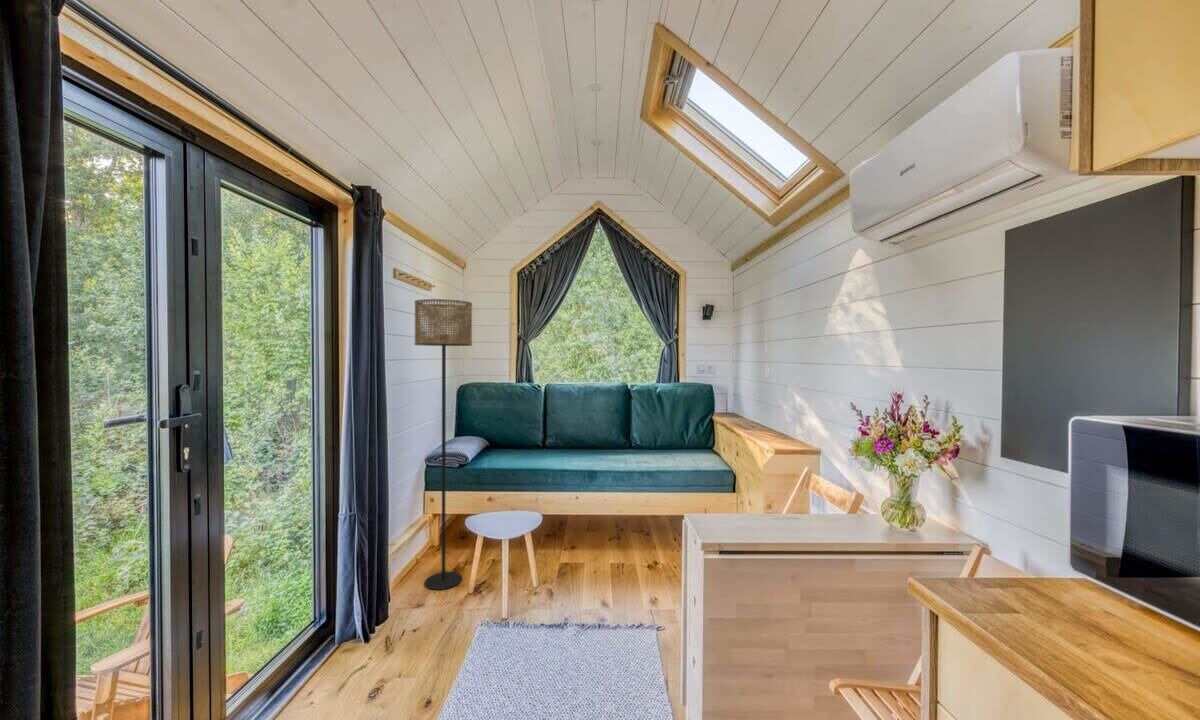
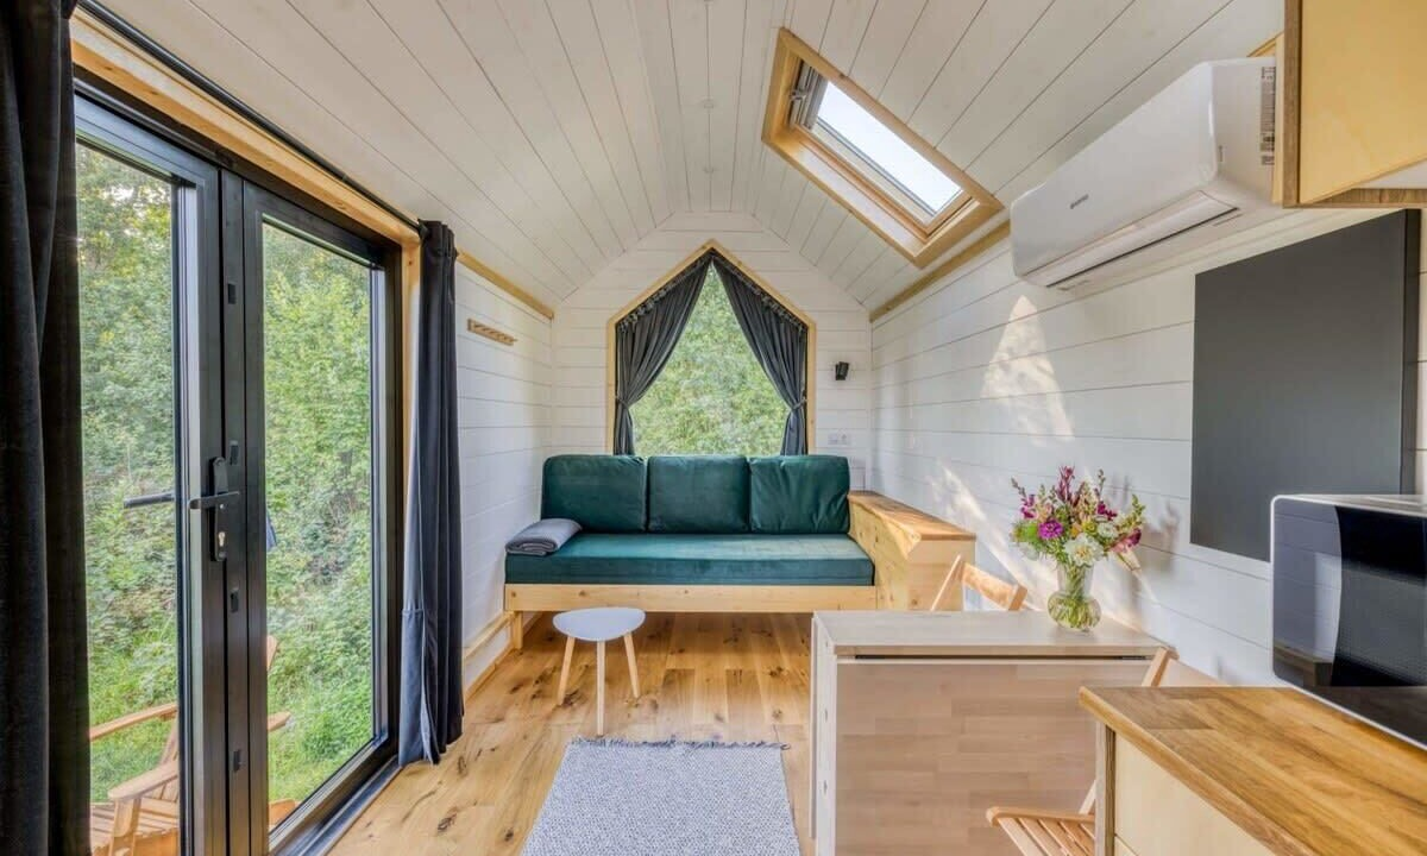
- floor lamp [414,298,473,591]
